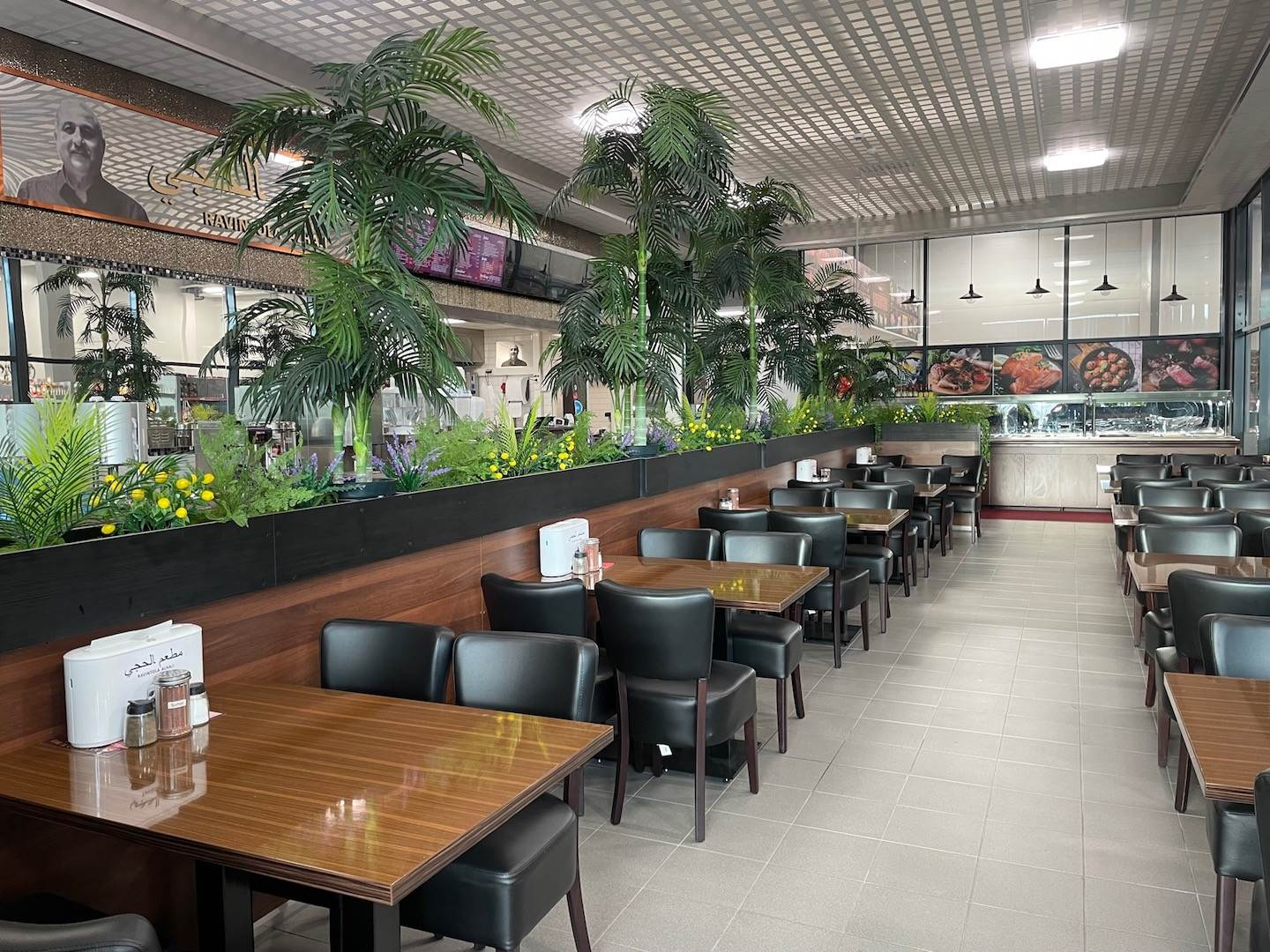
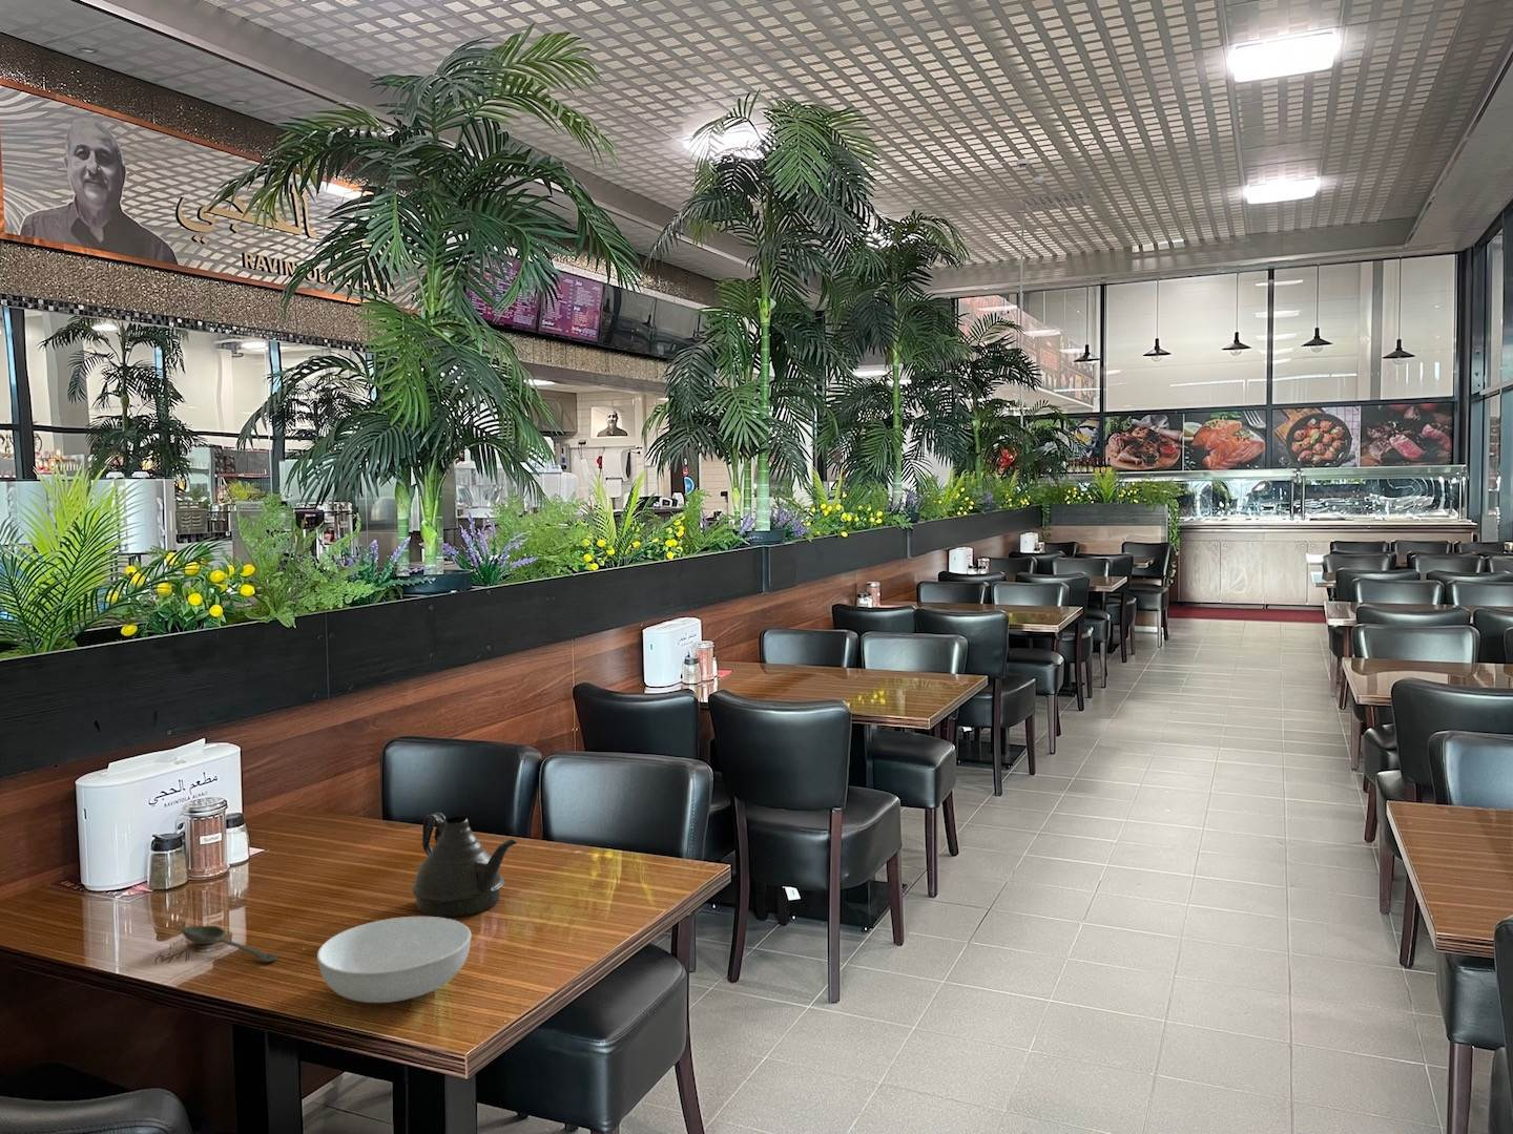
+ serving bowl [316,916,472,1004]
+ teapot [411,811,518,917]
+ spoon [181,926,279,962]
